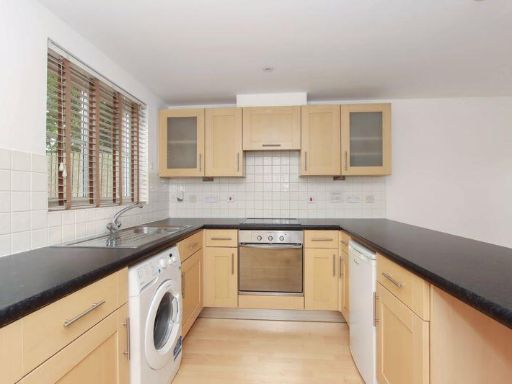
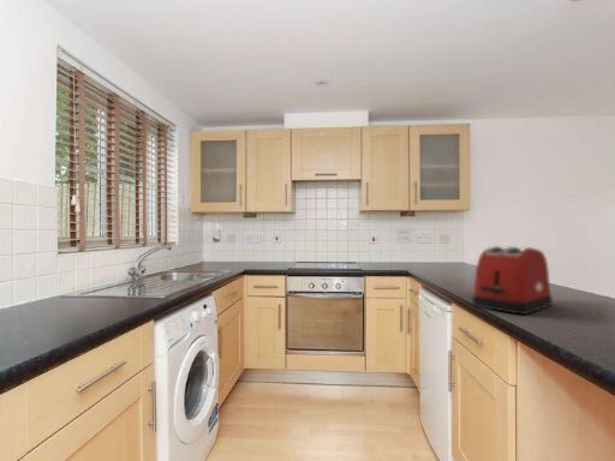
+ toaster [471,245,554,316]
